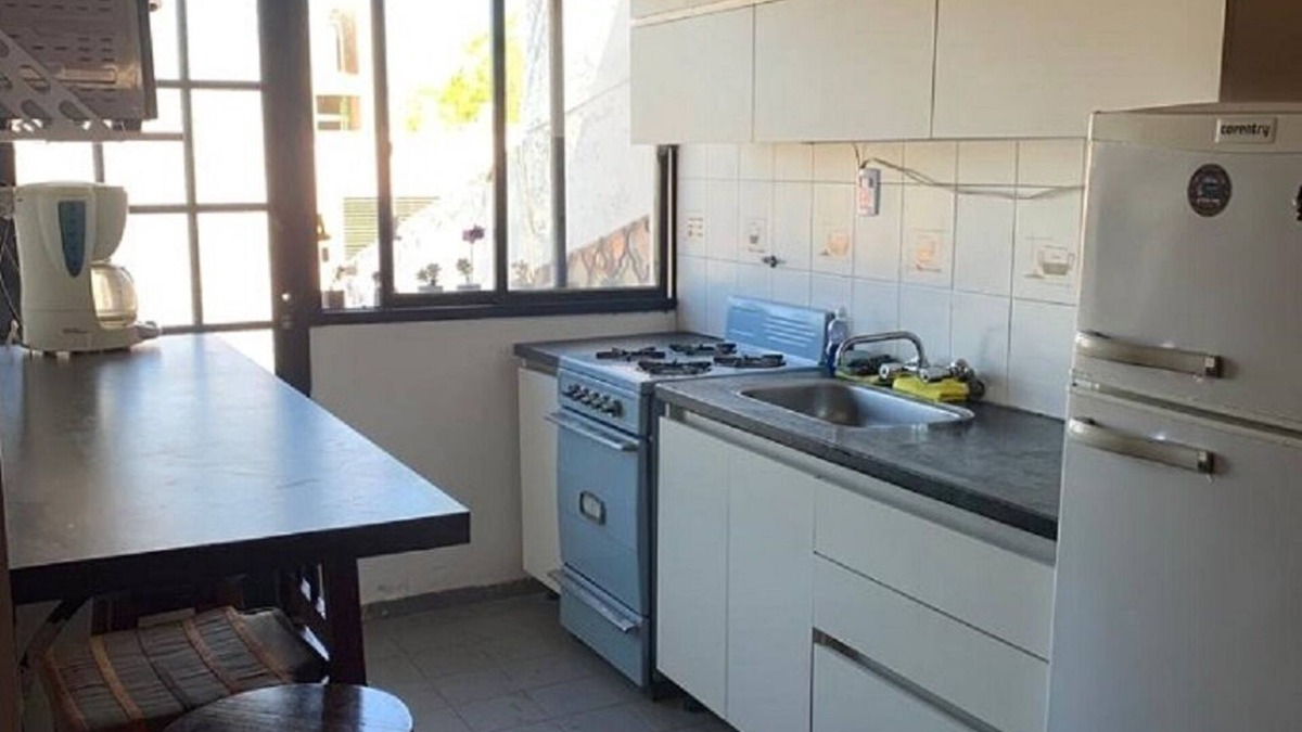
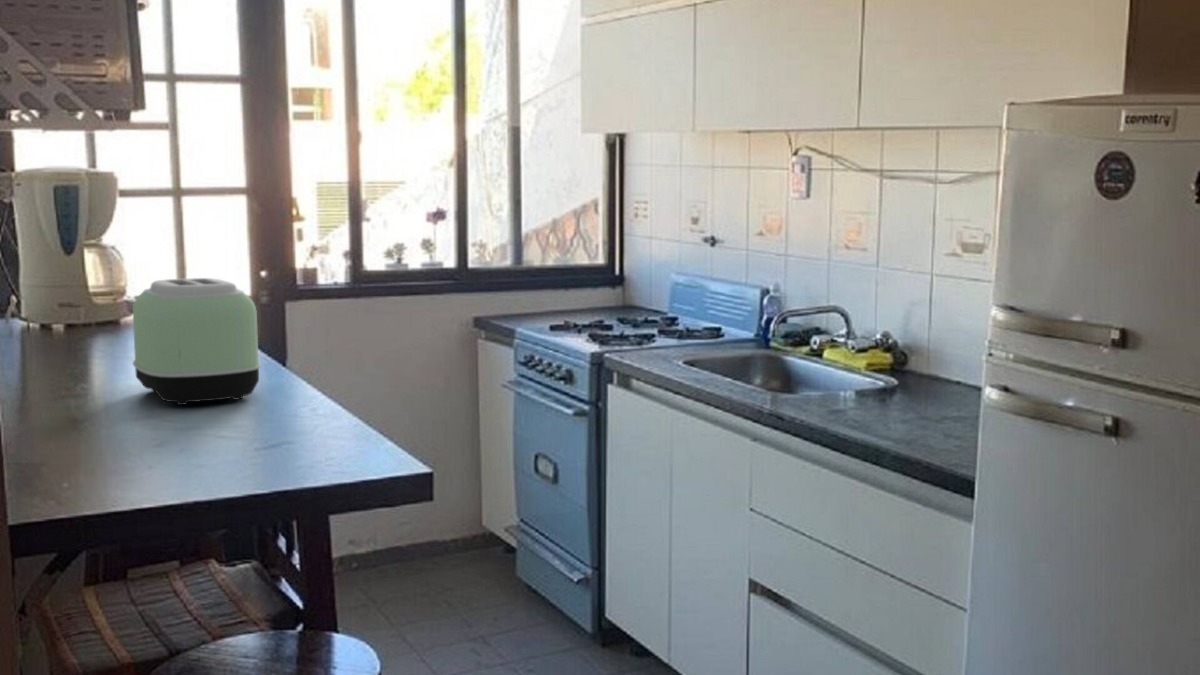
+ toaster [131,277,262,406]
